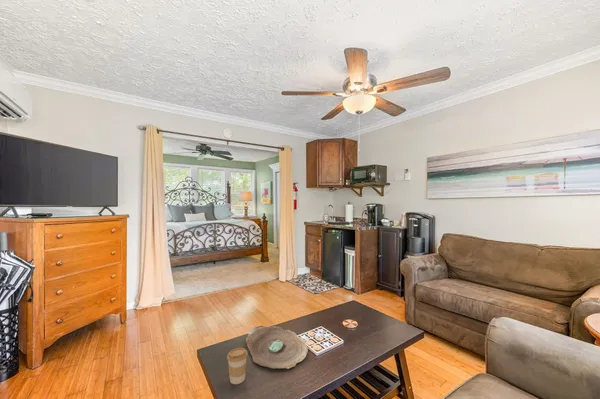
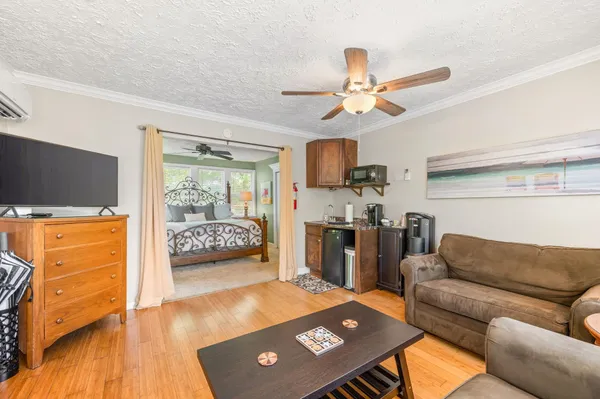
- coffee cup [226,347,249,385]
- decorative bowl [245,325,309,370]
